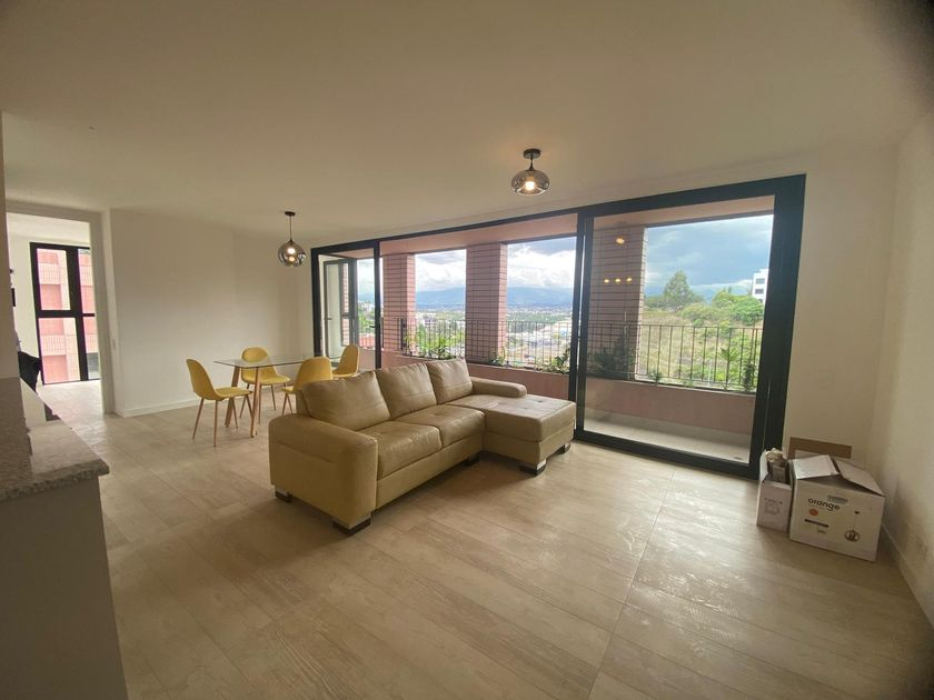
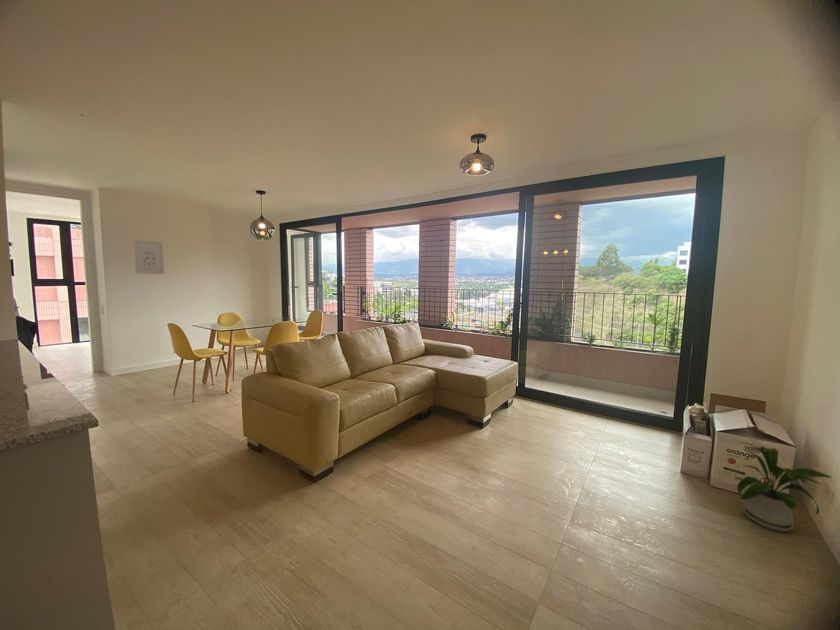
+ wall art [133,238,165,275]
+ house plant [734,441,833,532]
